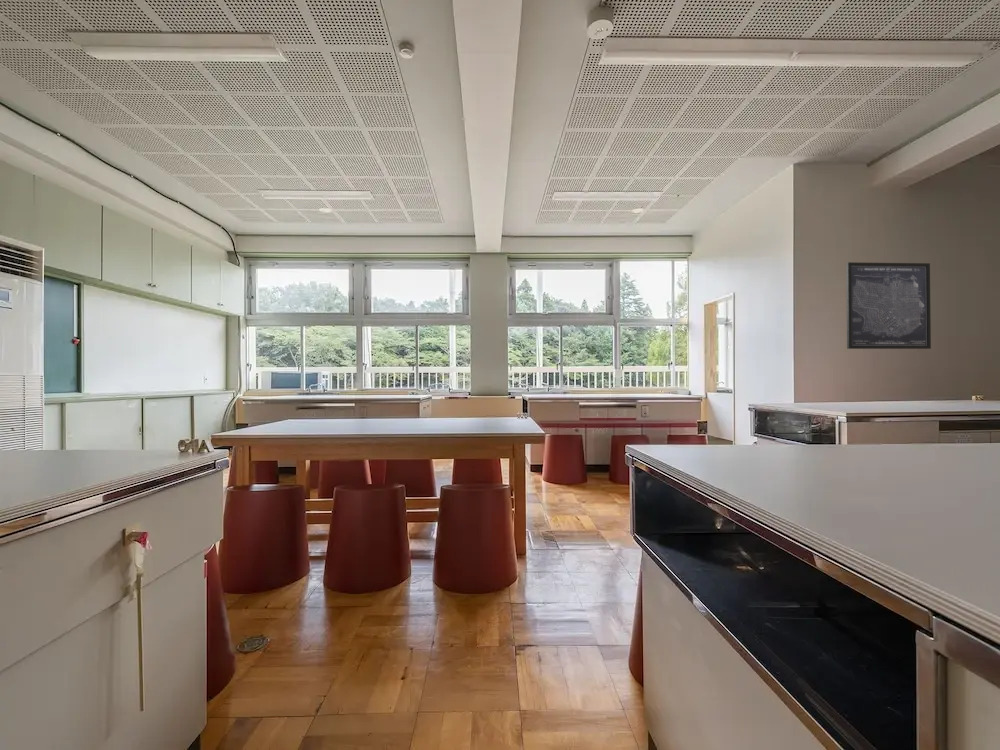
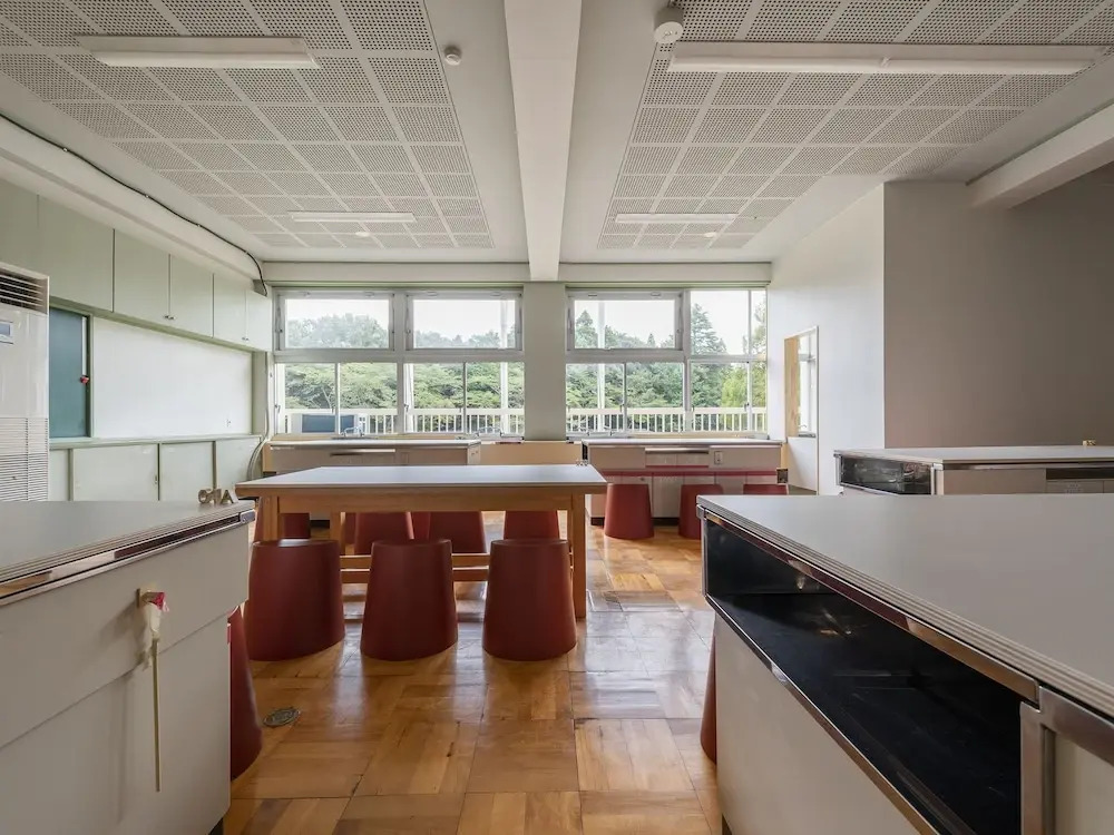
- wall art [845,261,932,350]
